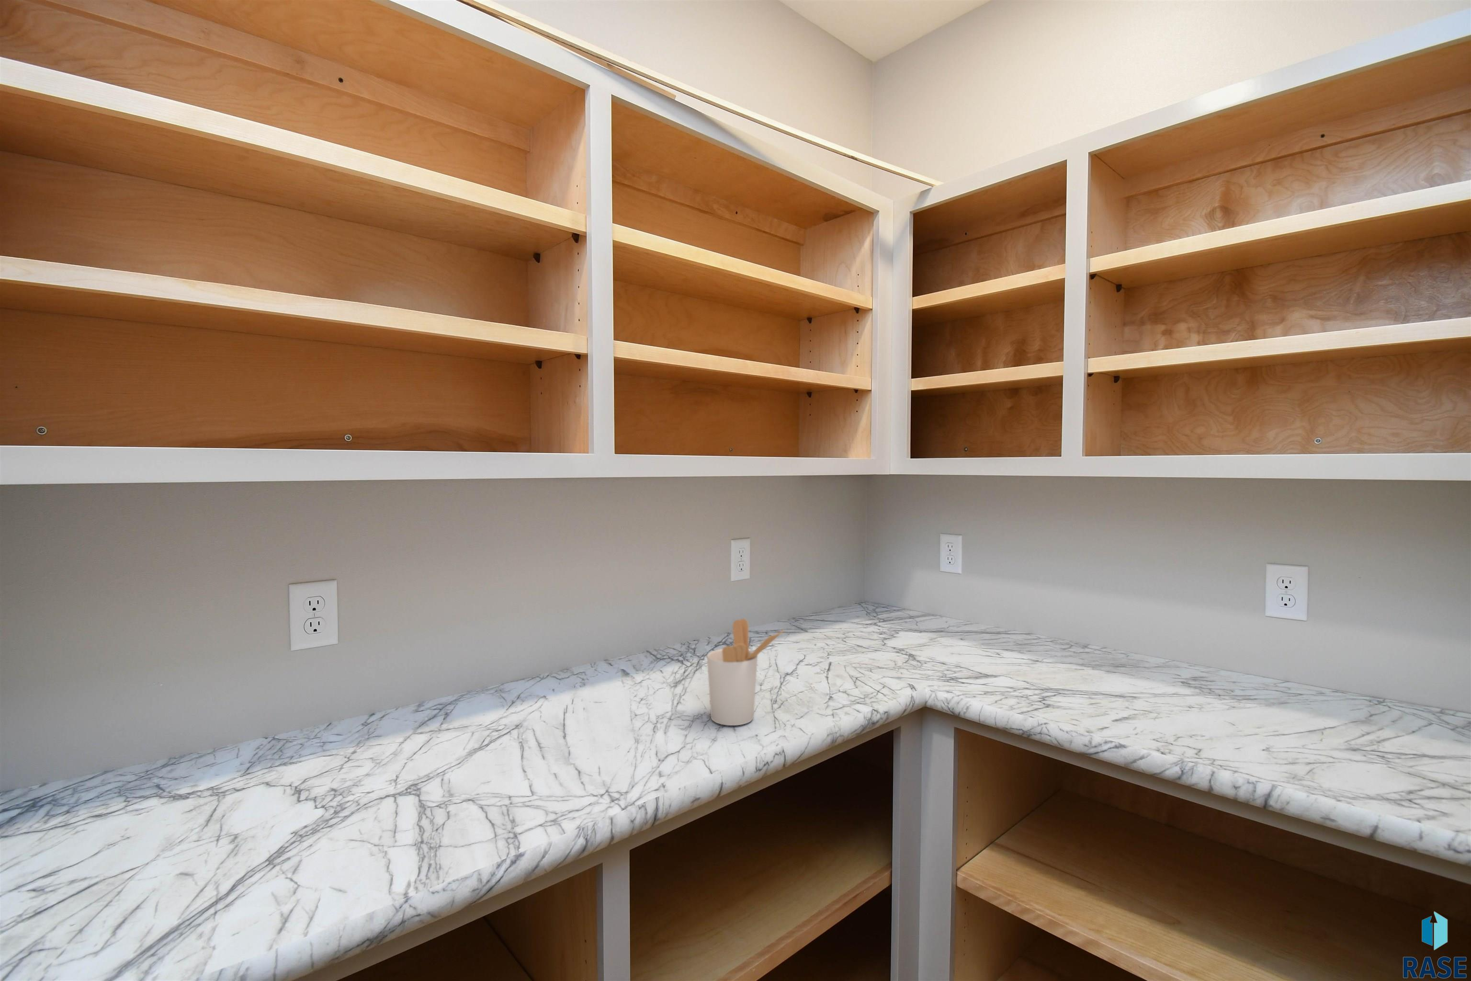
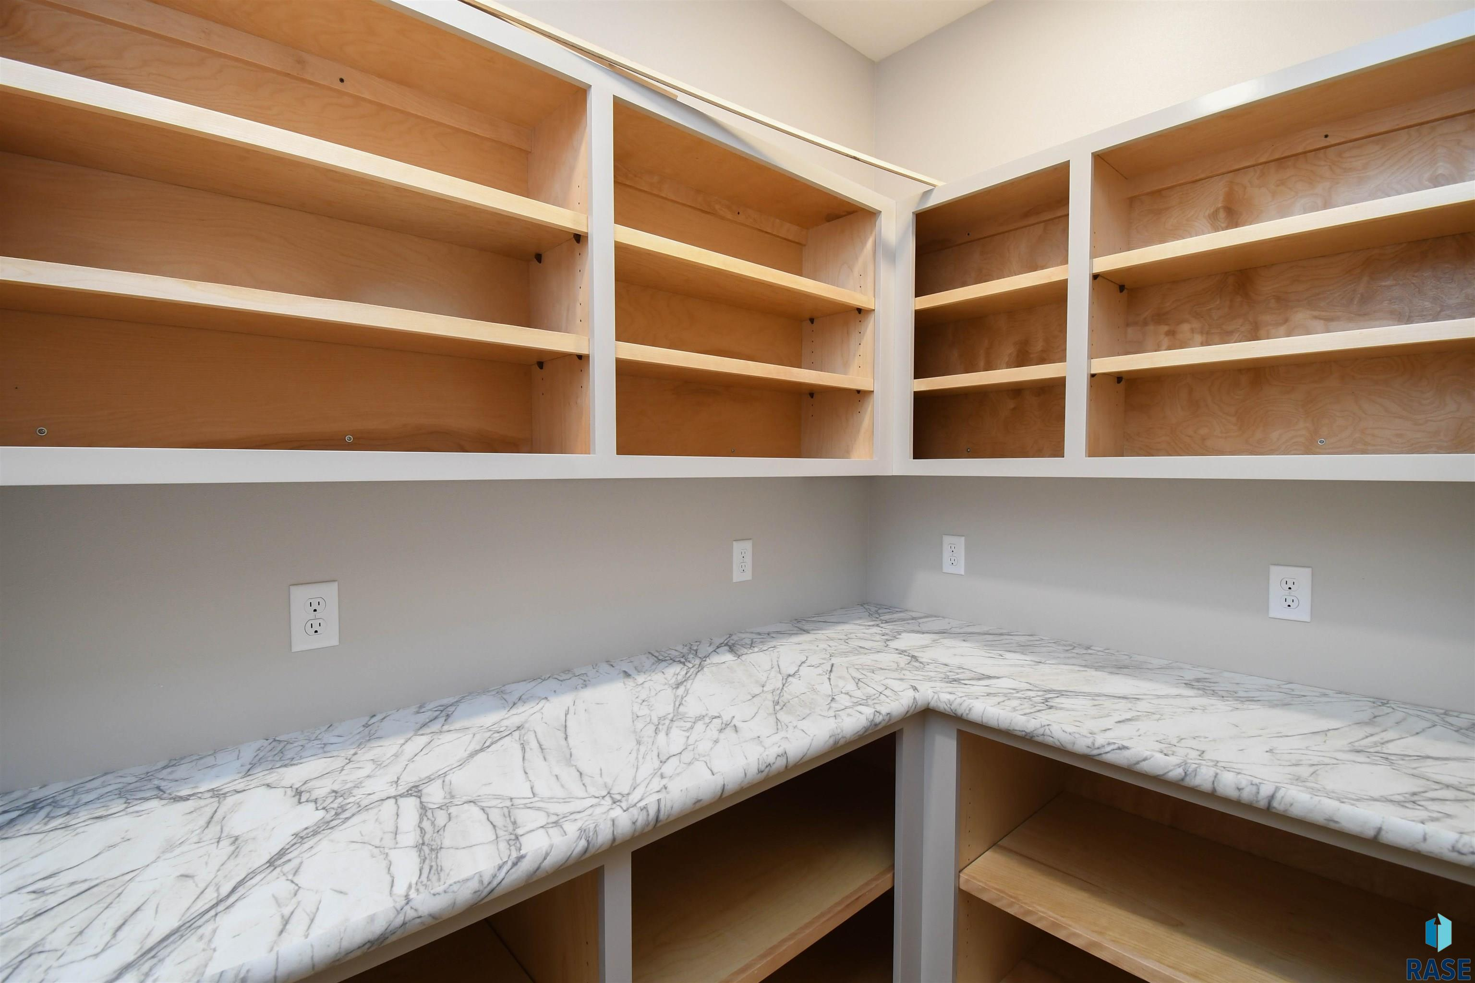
- utensil holder [707,619,785,726]
